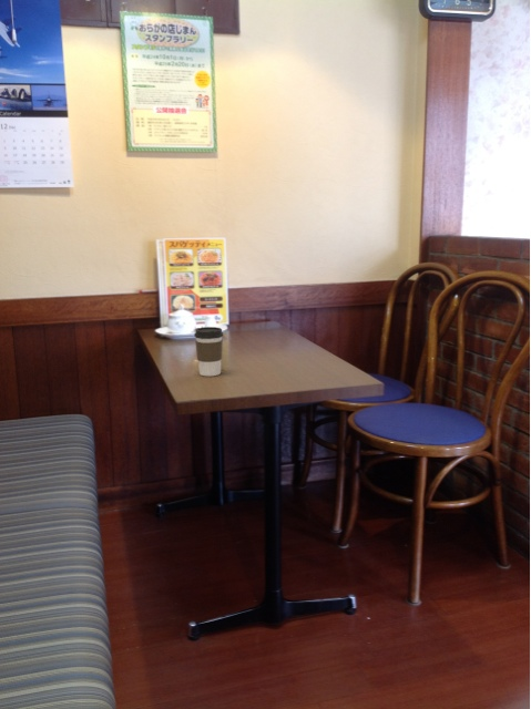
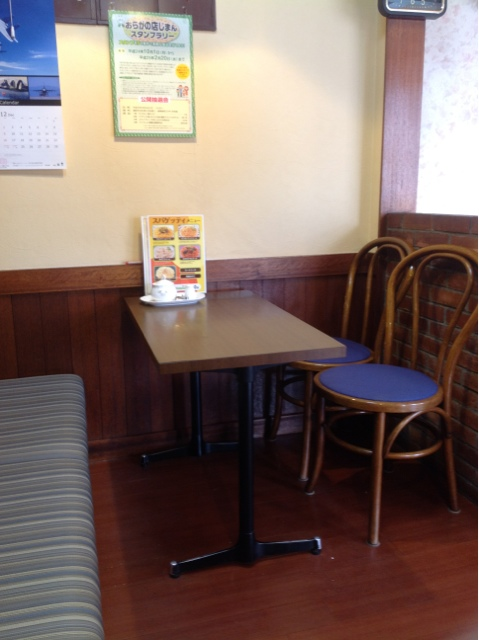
- coffee cup [193,326,224,378]
